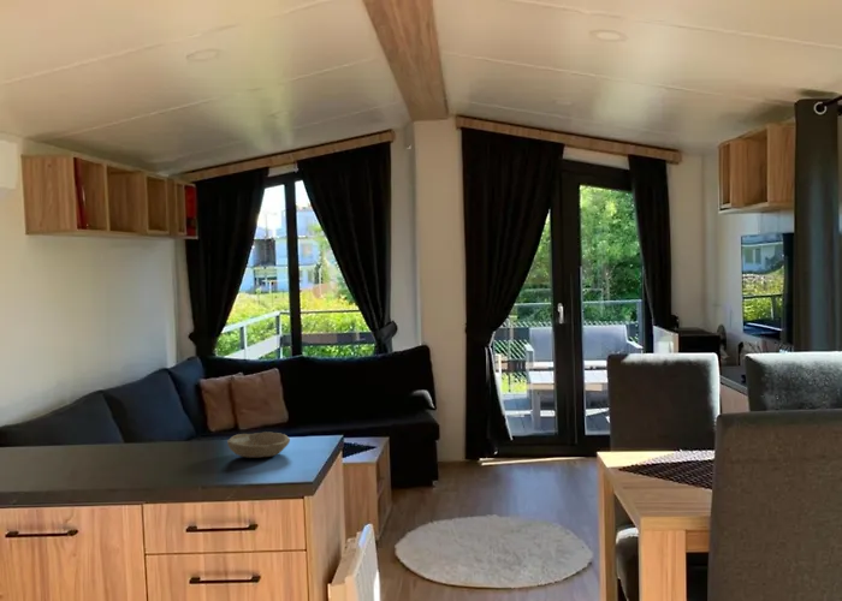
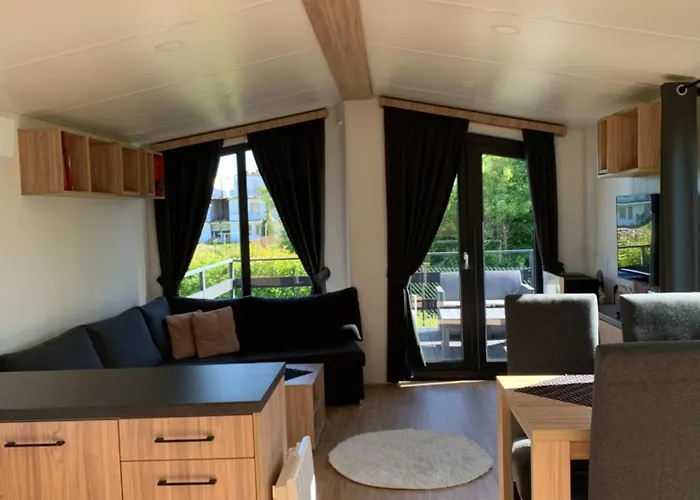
- bowl [226,430,291,459]
